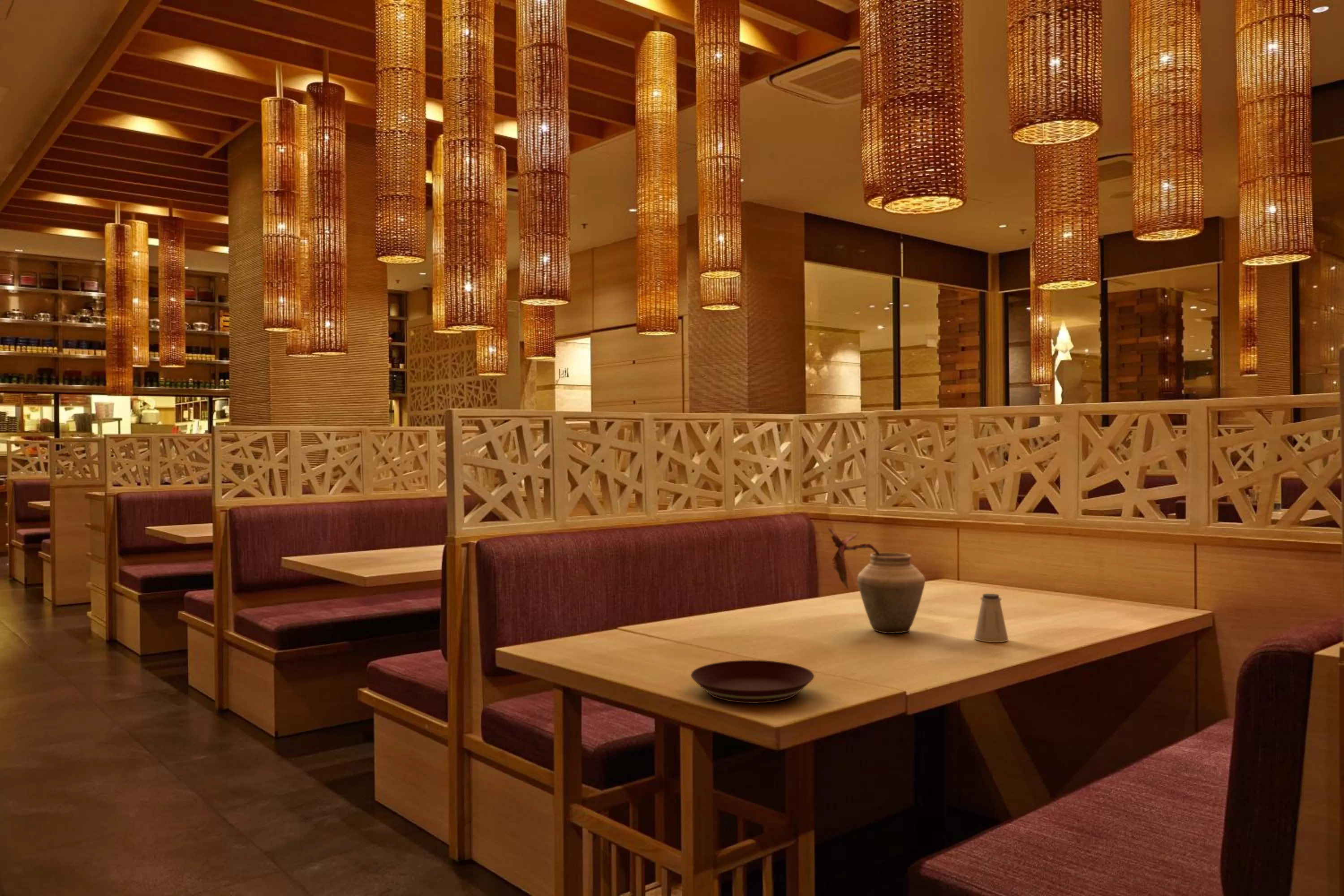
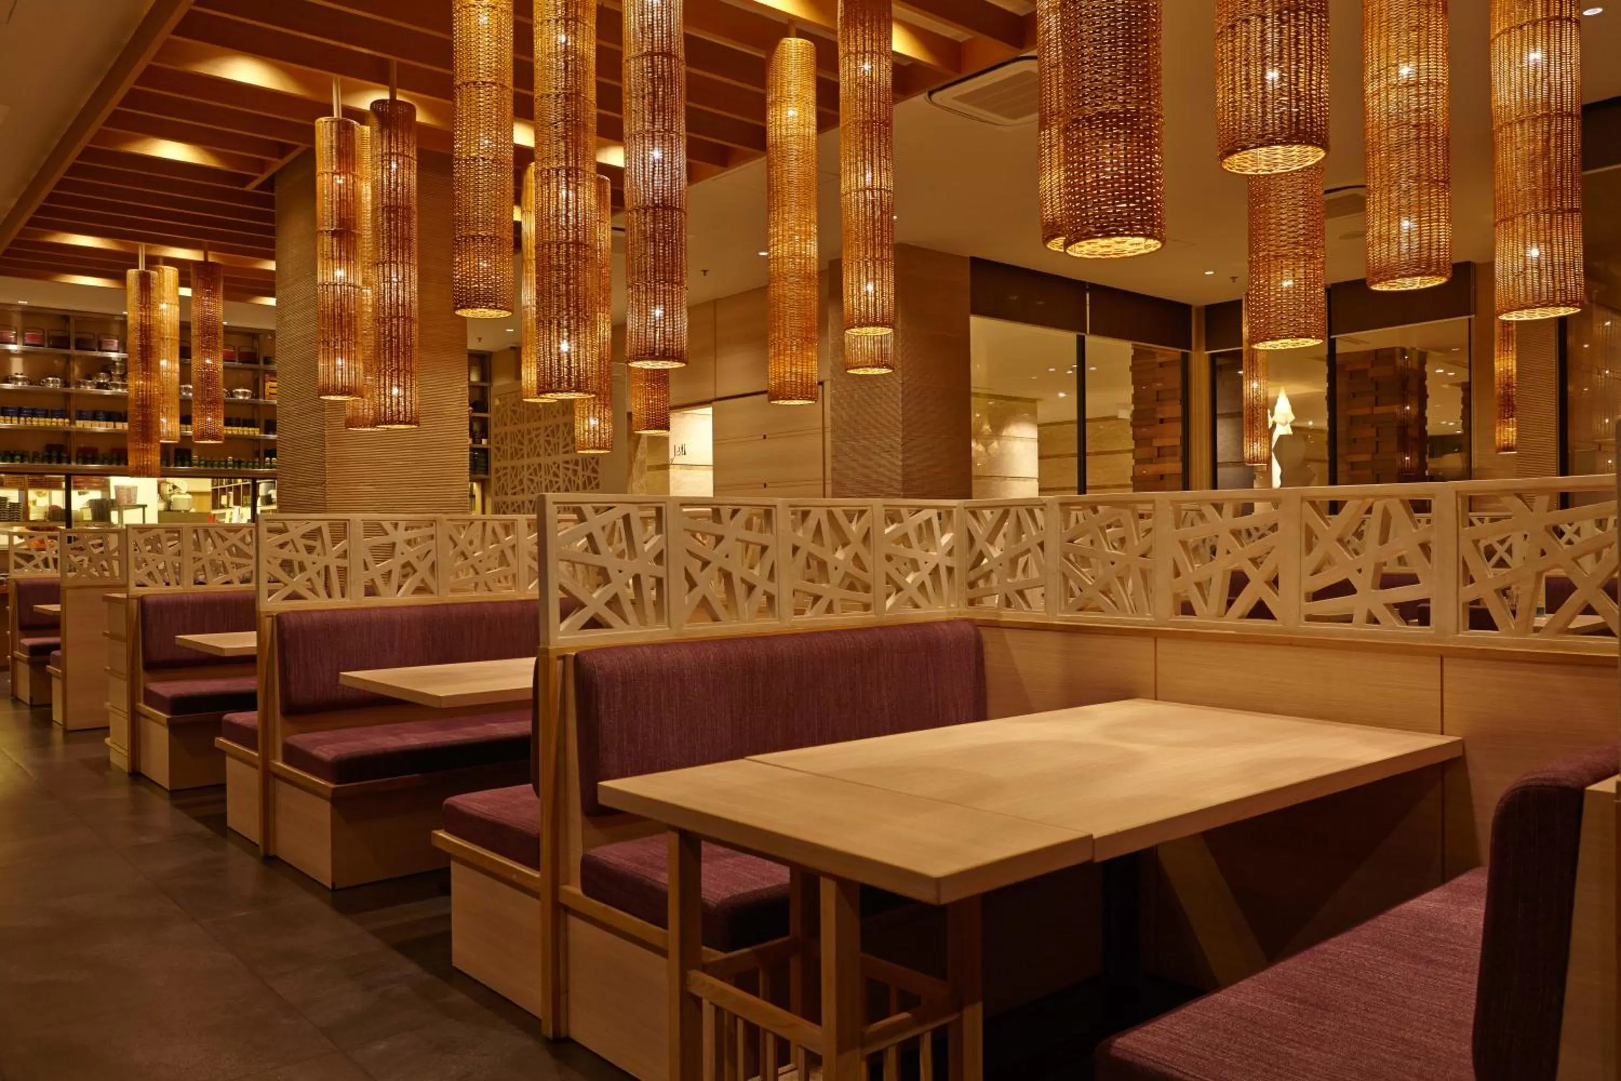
- vase [827,526,926,634]
- saltshaker [974,593,1009,643]
- plate [690,660,814,704]
